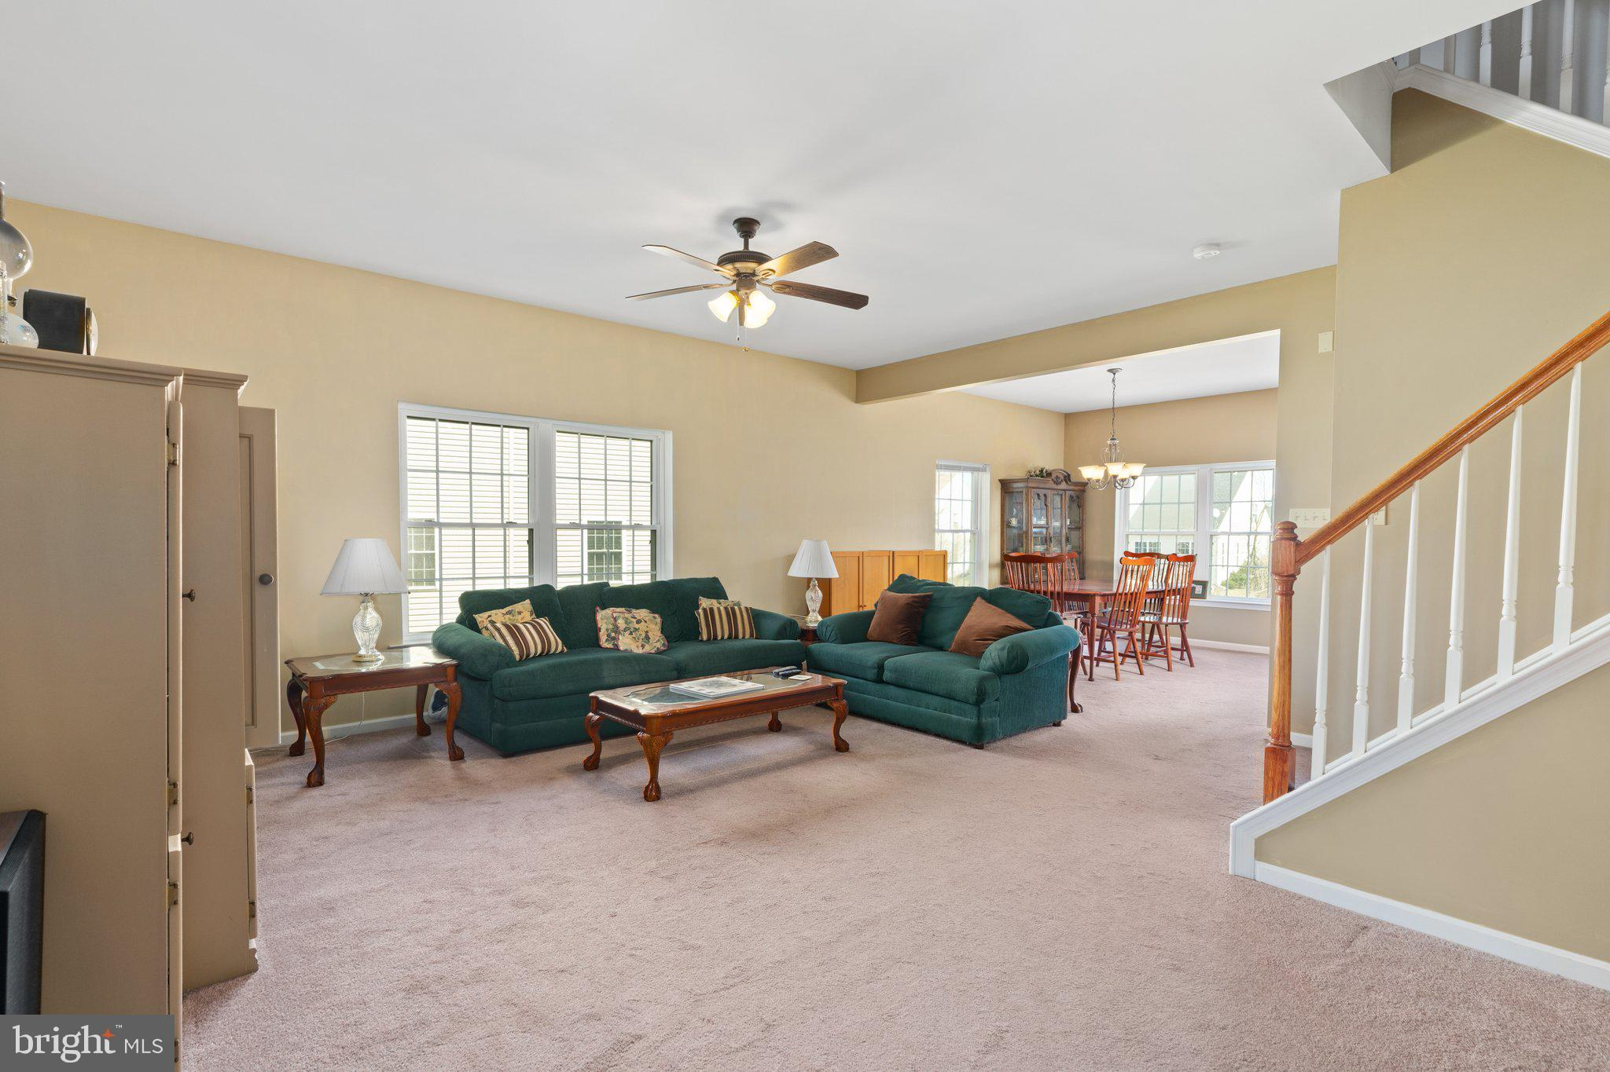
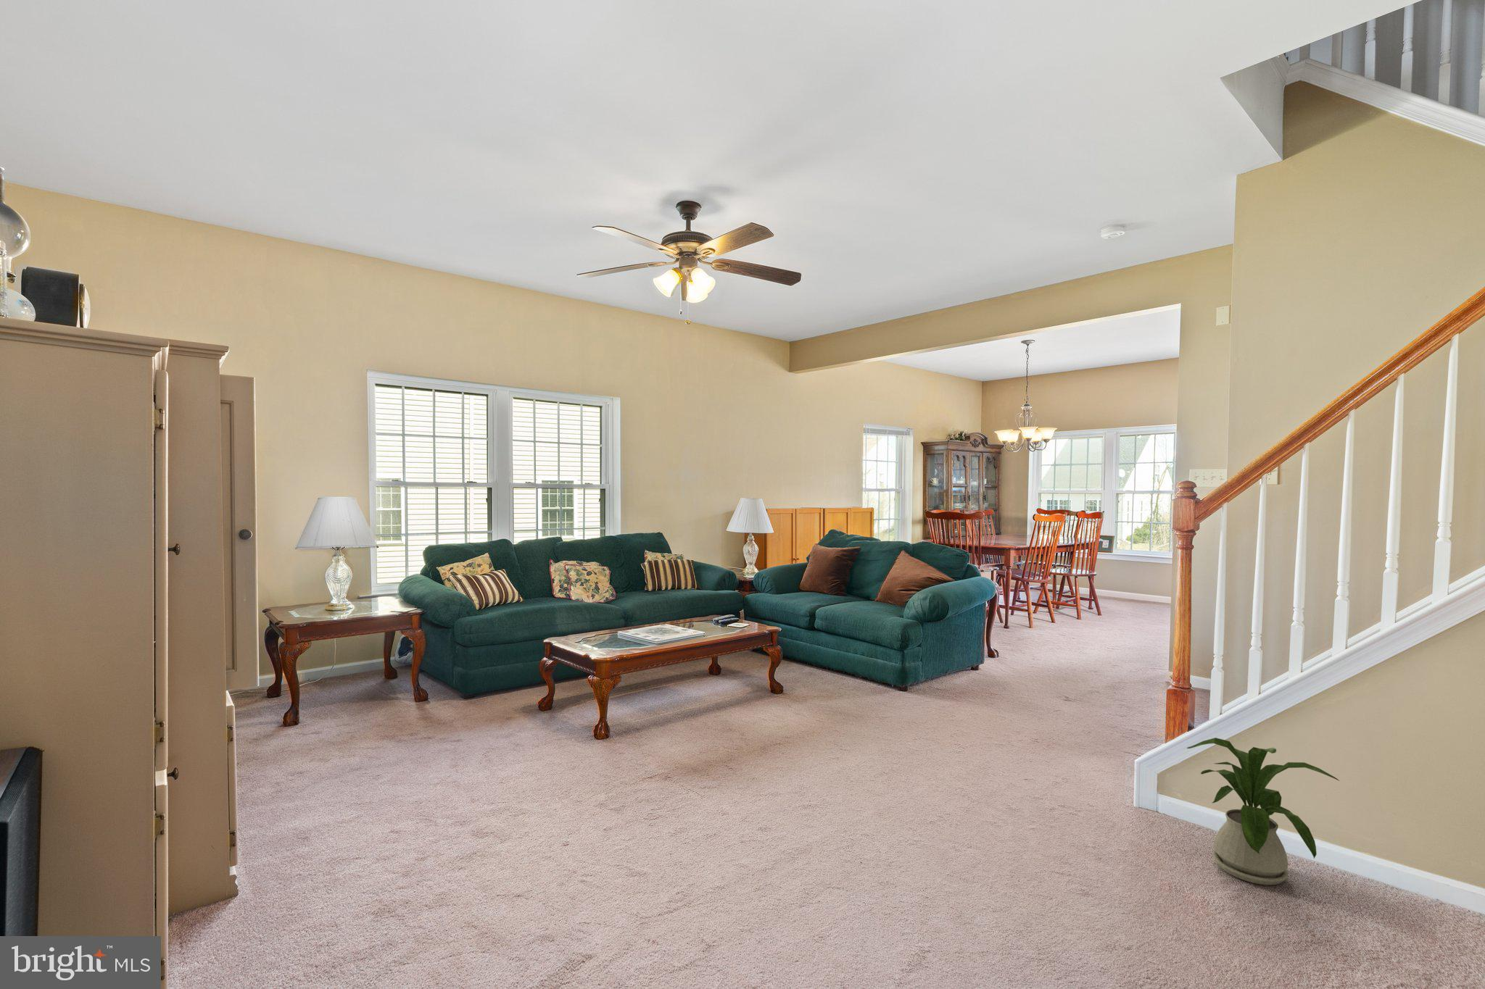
+ house plant [1186,737,1340,886]
